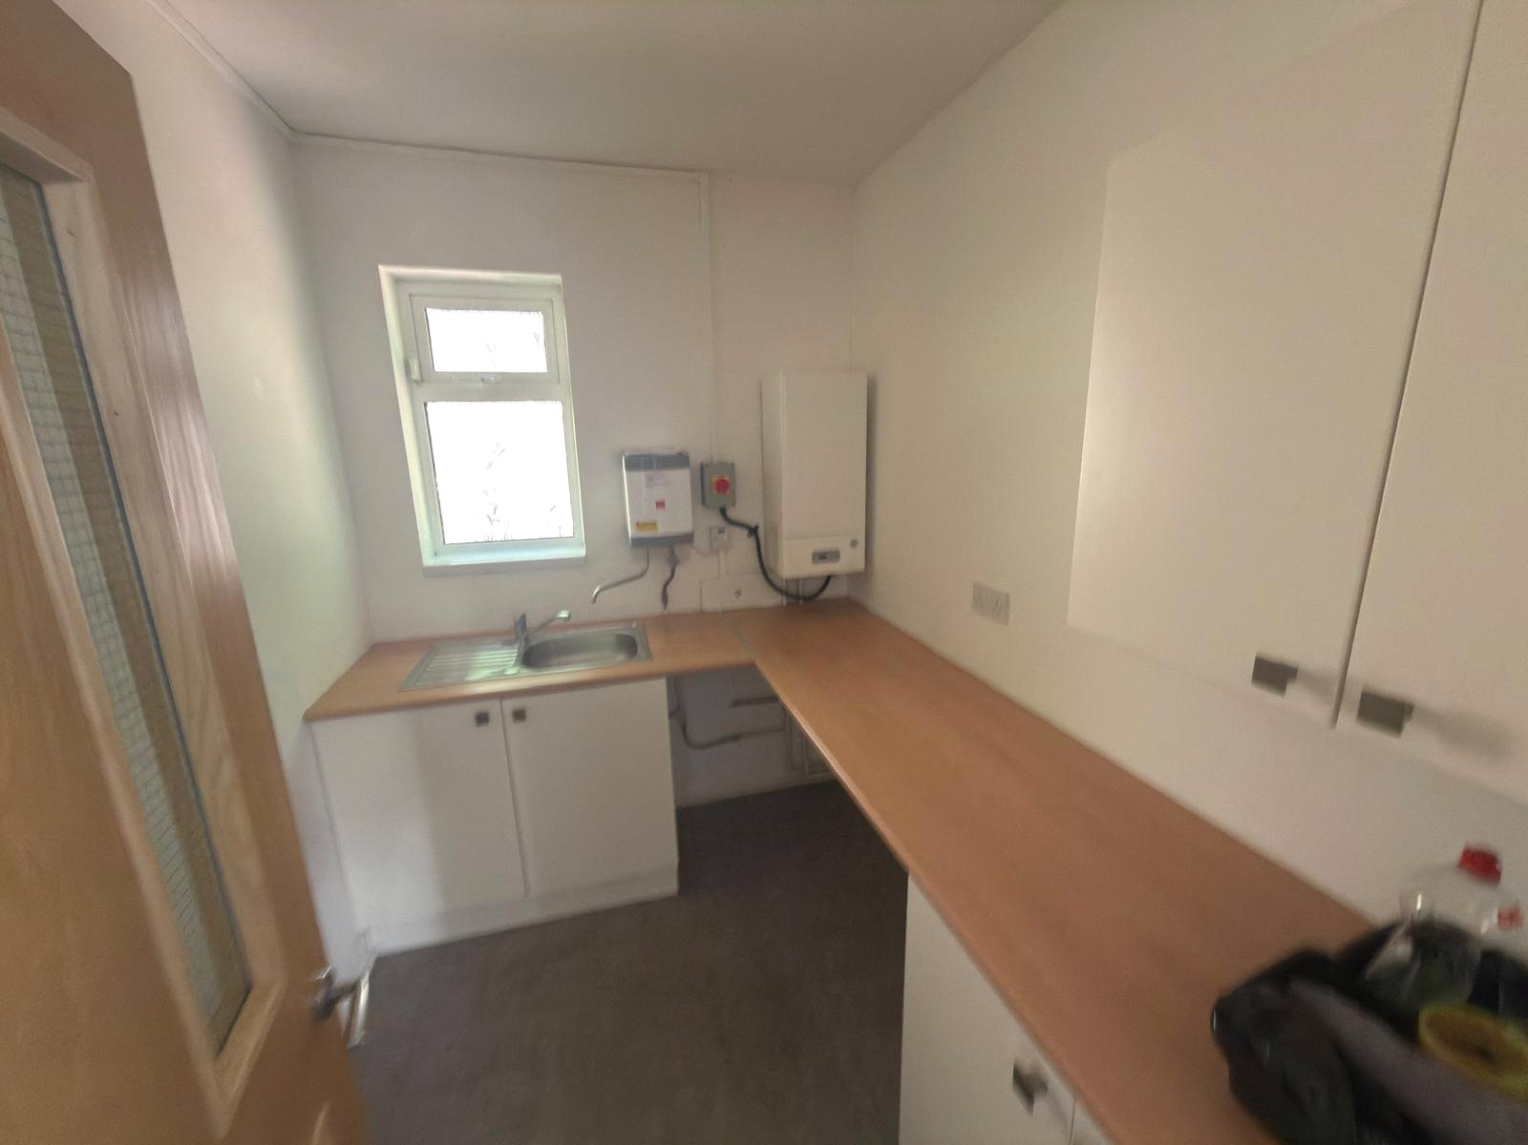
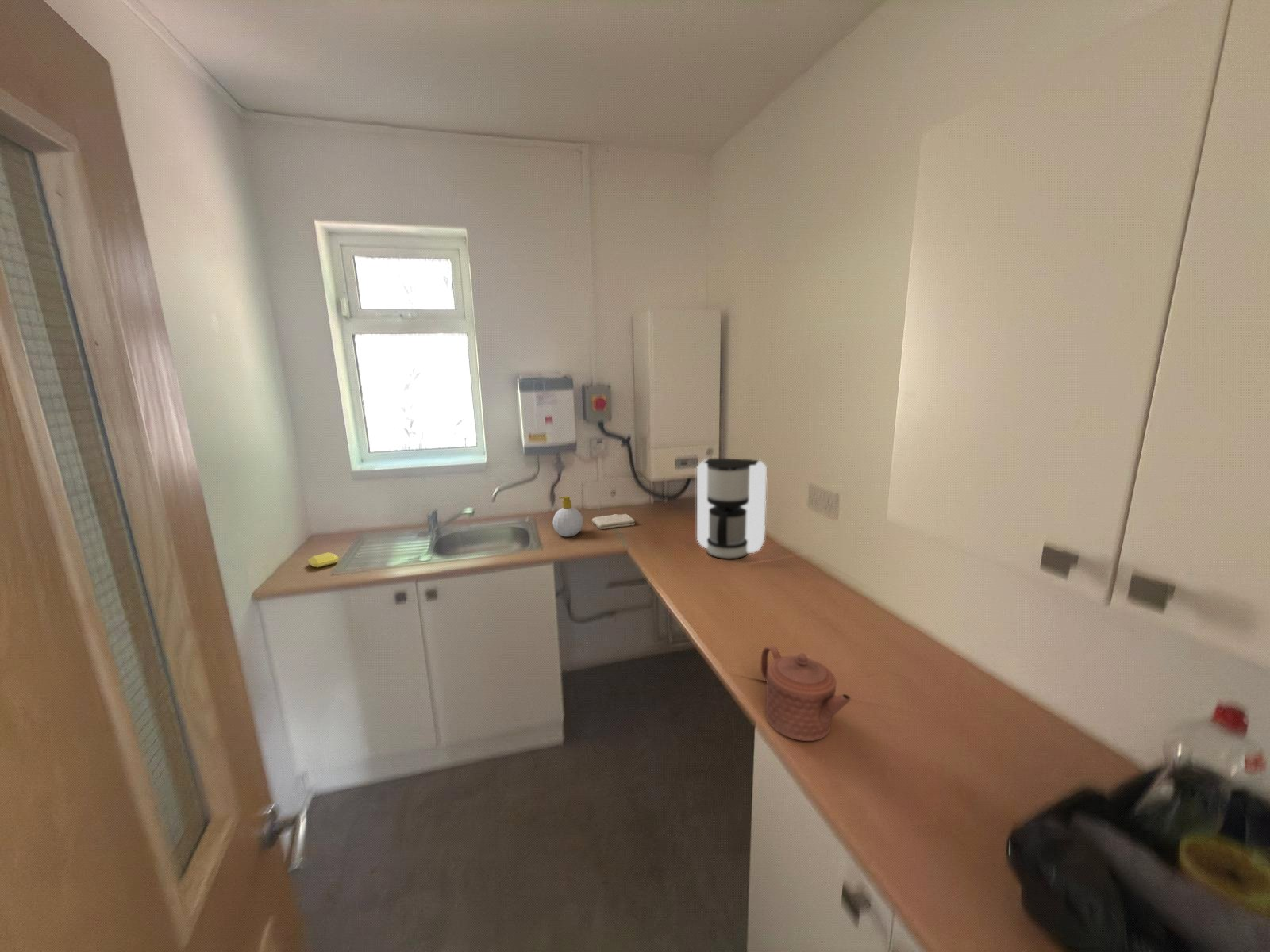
+ soap bar [307,551,340,568]
+ coffee maker [696,458,768,560]
+ teapot [760,644,852,742]
+ soap bottle [552,495,583,537]
+ washcloth [591,513,636,530]
